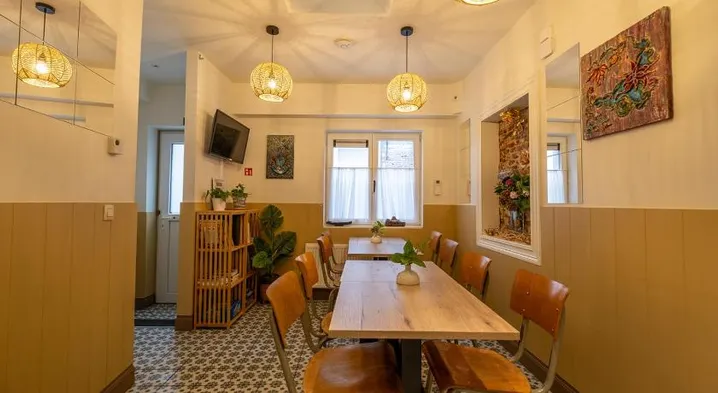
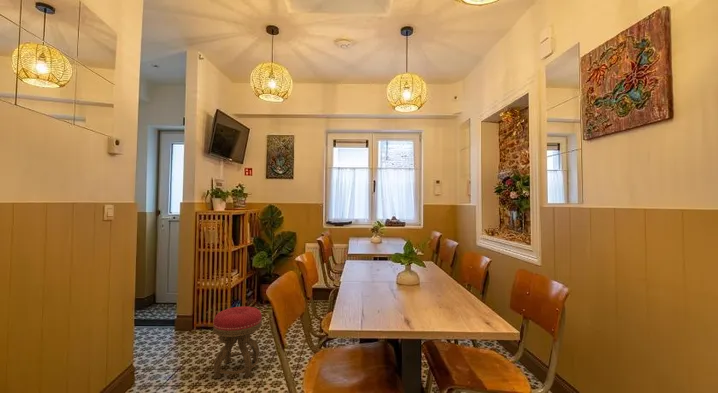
+ stool [212,305,263,380]
